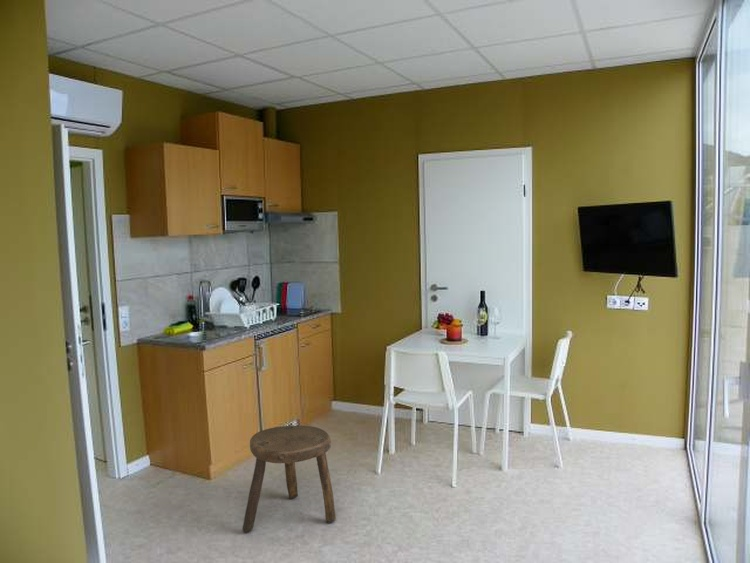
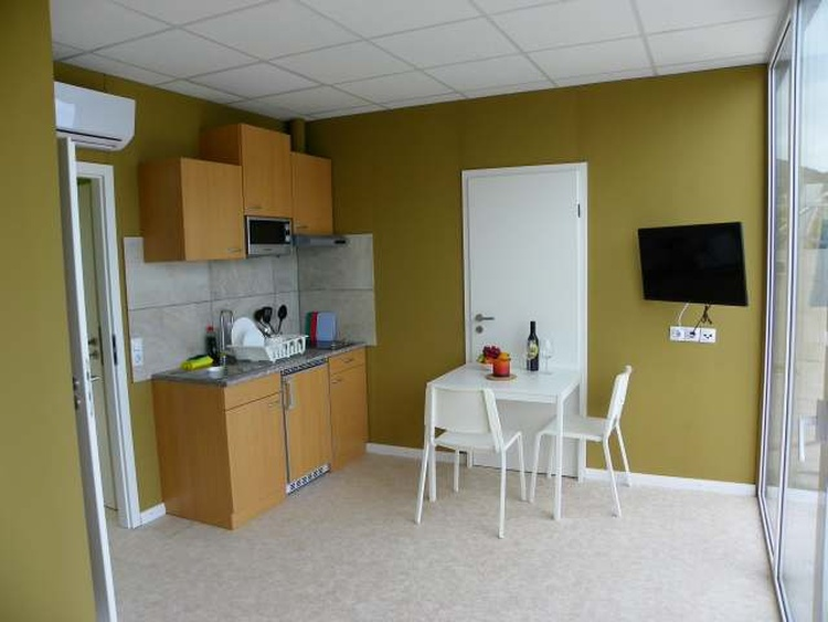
- stool [242,425,337,533]
